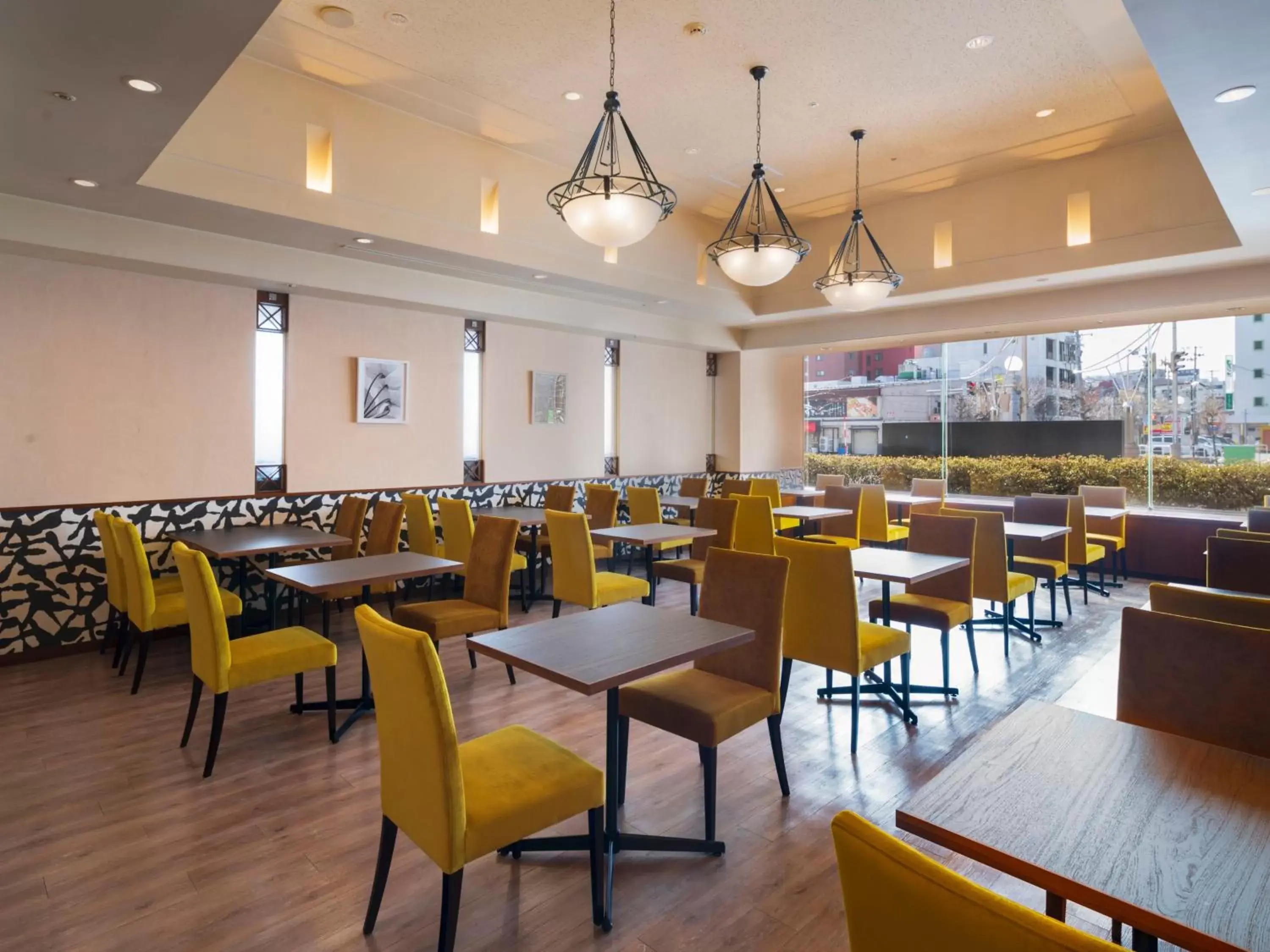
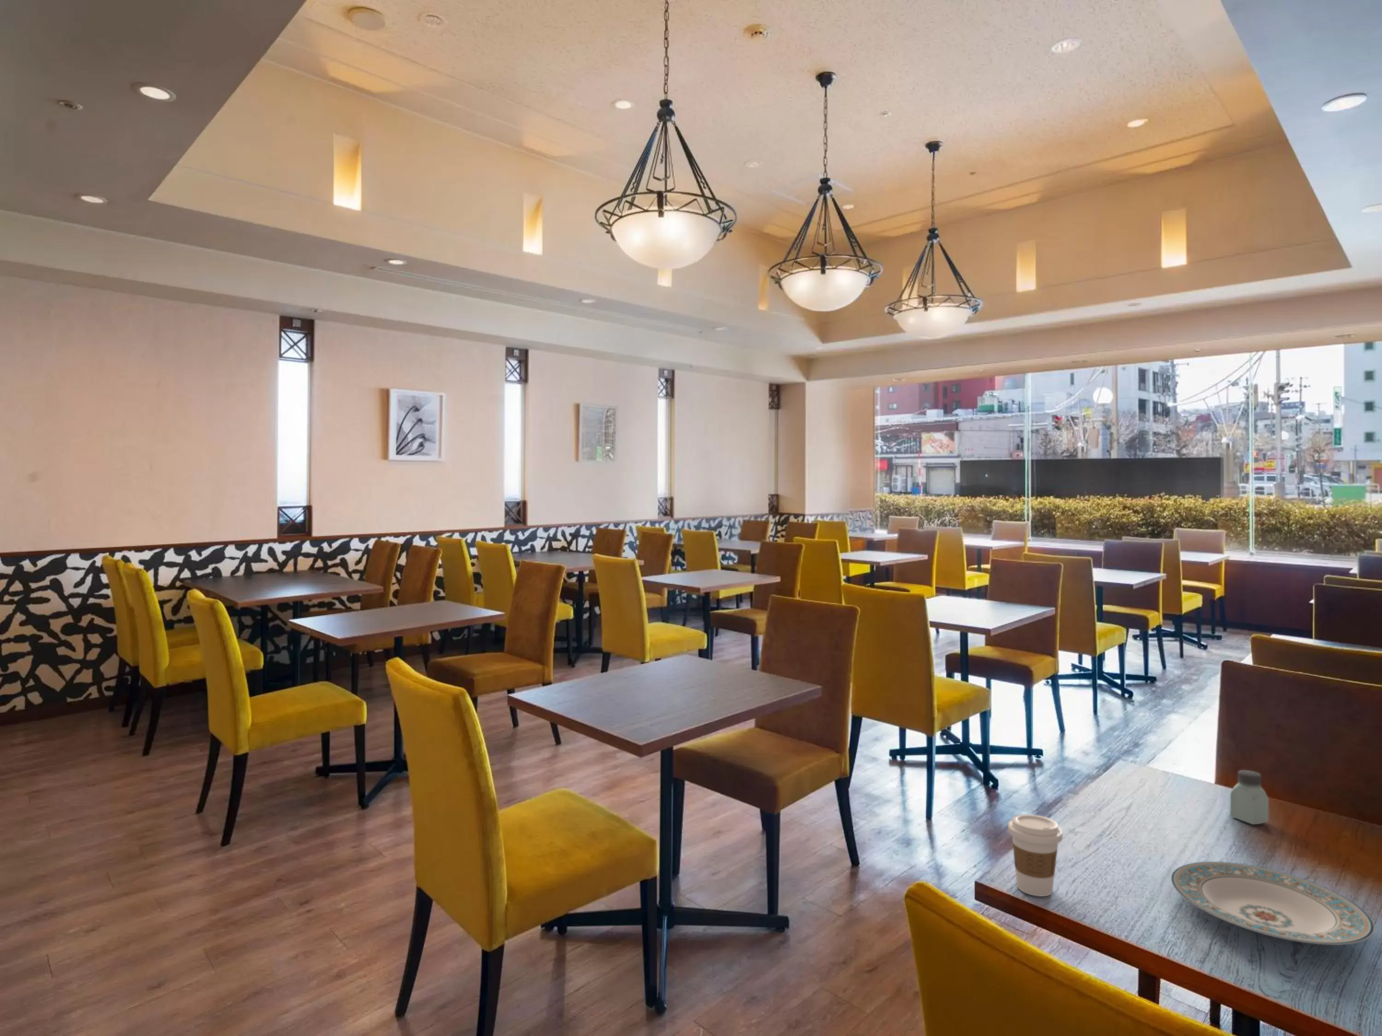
+ saltshaker [1230,769,1269,825]
+ plate [1171,861,1375,946]
+ coffee cup [1008,814,1063,897]
